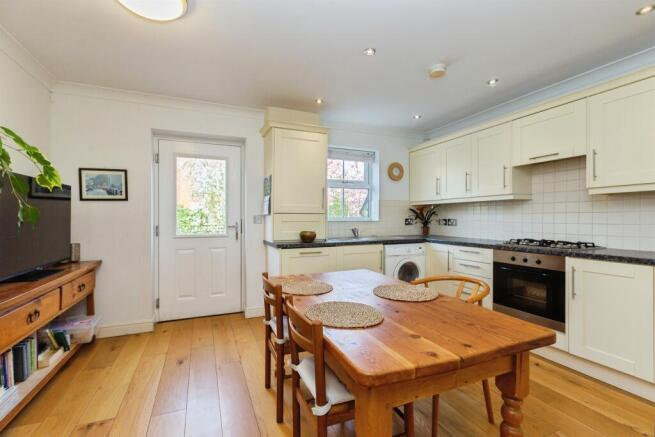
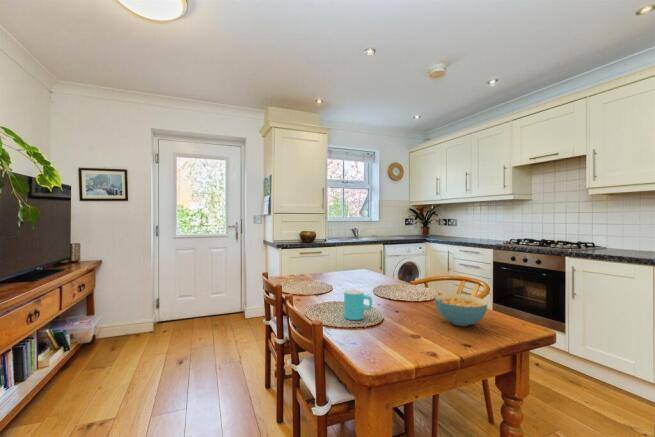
+ cereal bowl [434,293,488,327]
+ cup [343,288,373,321]
